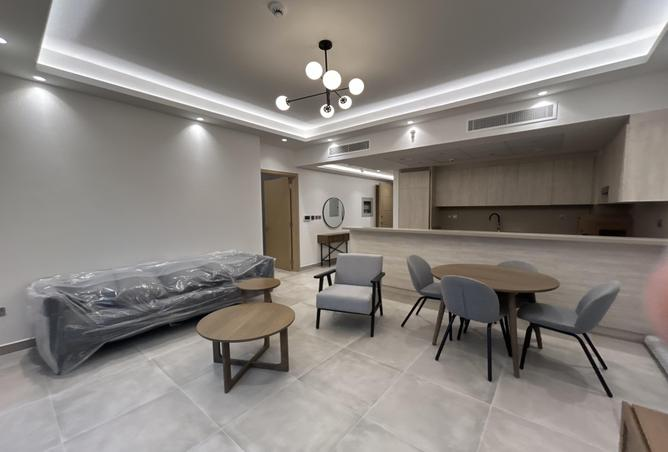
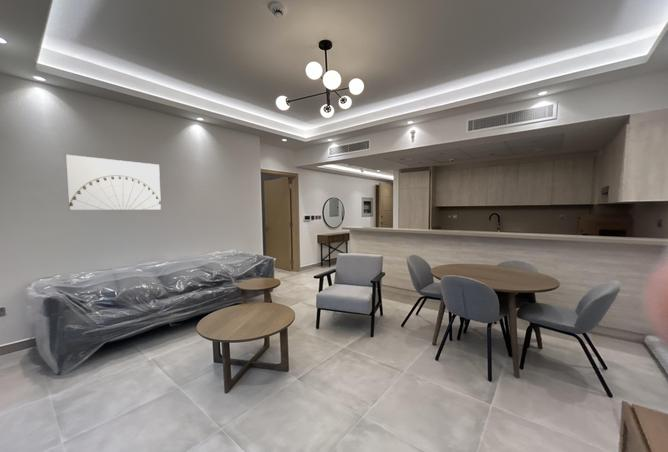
+ wall art [65,154,162,211]
